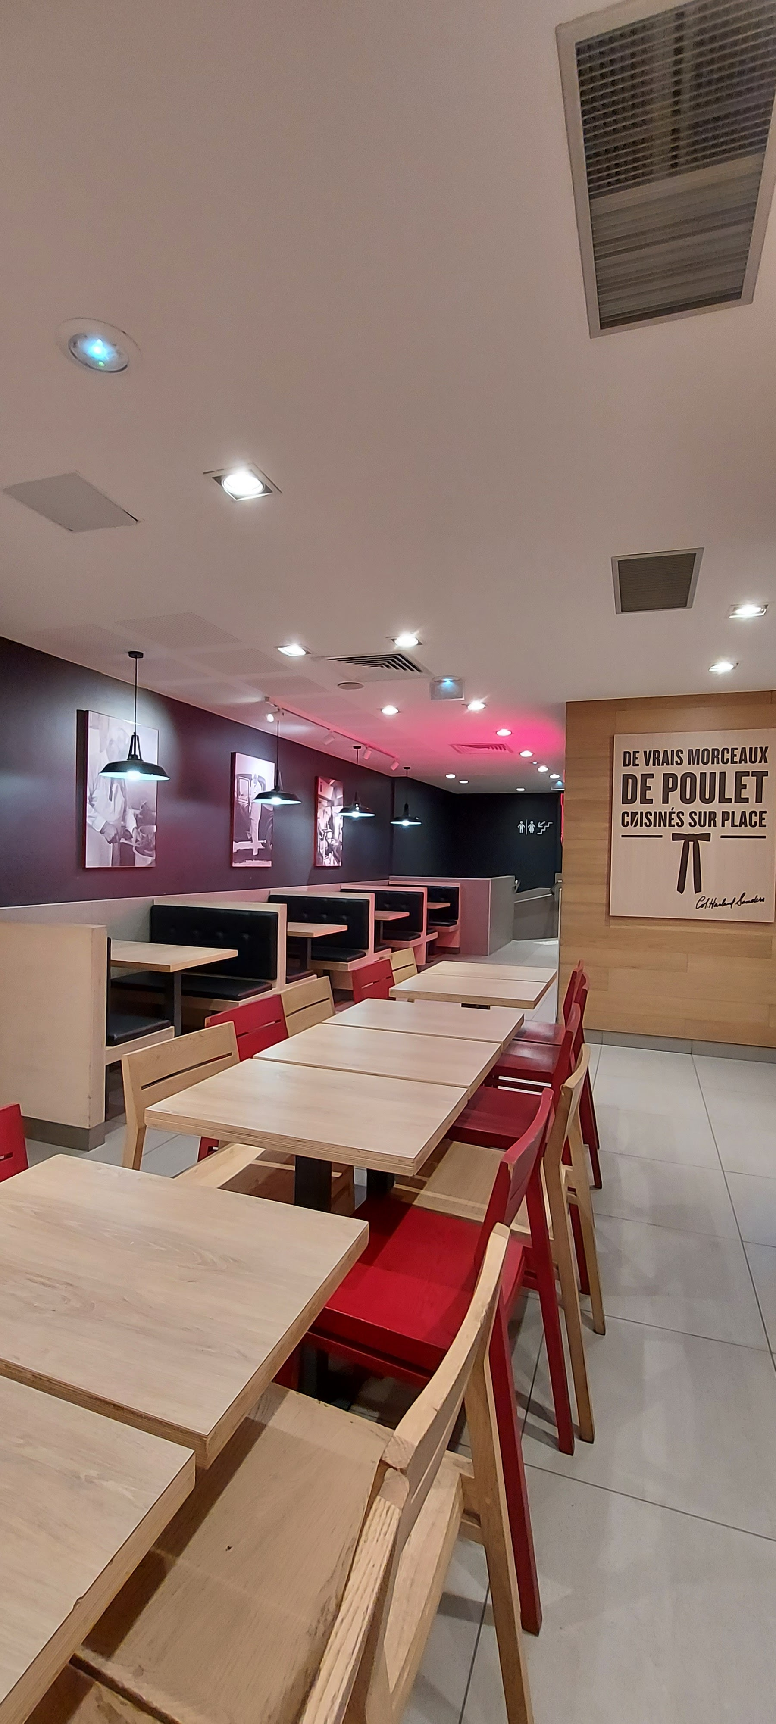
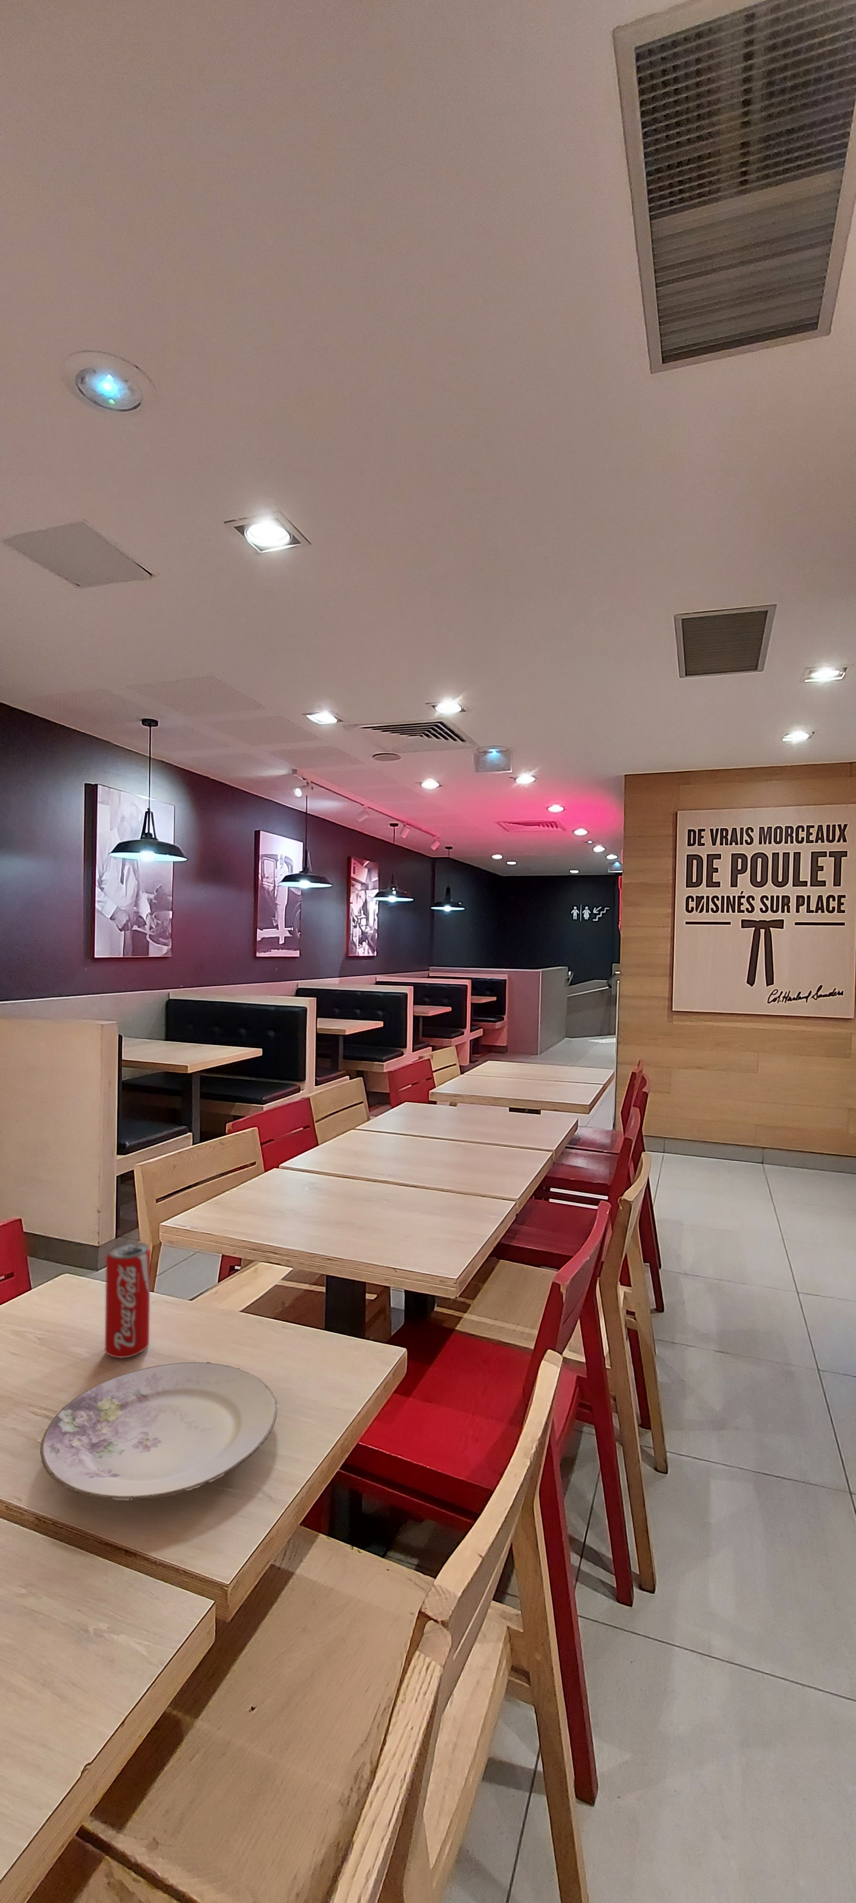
+ beverage can [104,1242,150,1358]
+ plate [40,1362,278,1501]
